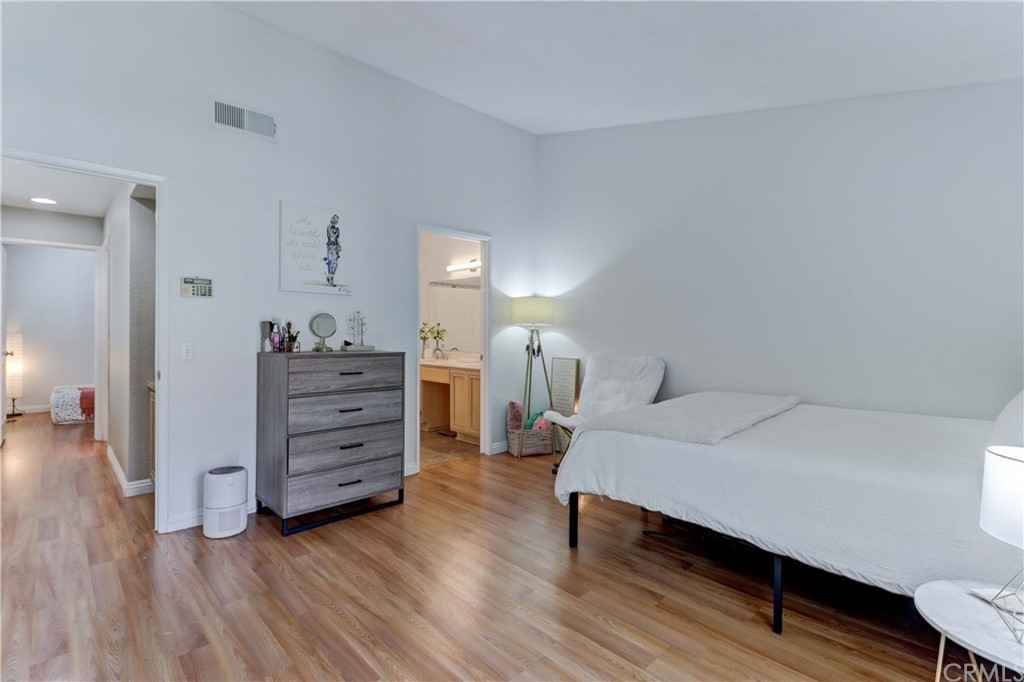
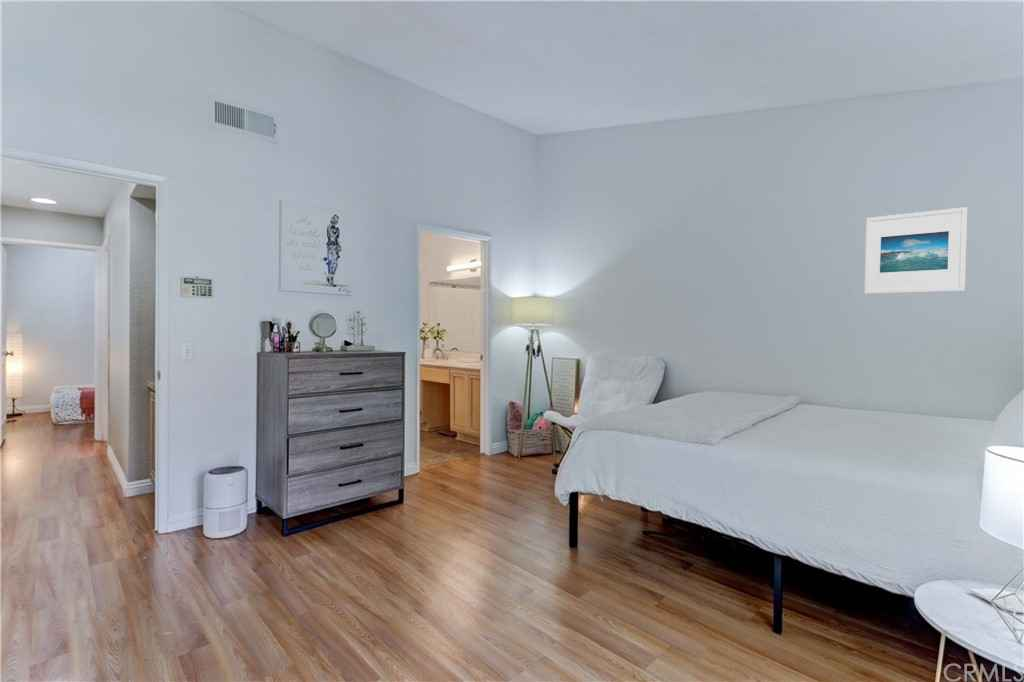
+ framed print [863,206,968,295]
